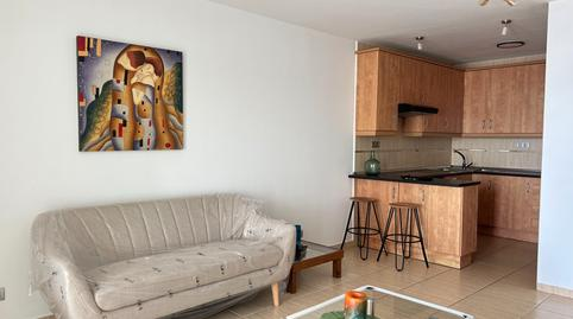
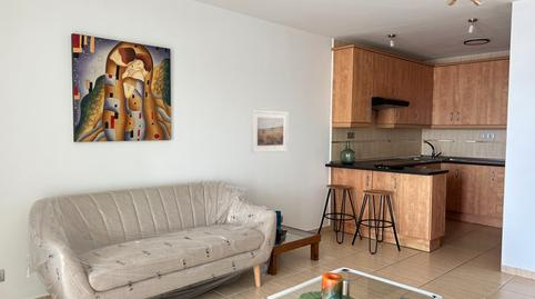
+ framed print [250,109,290,153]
